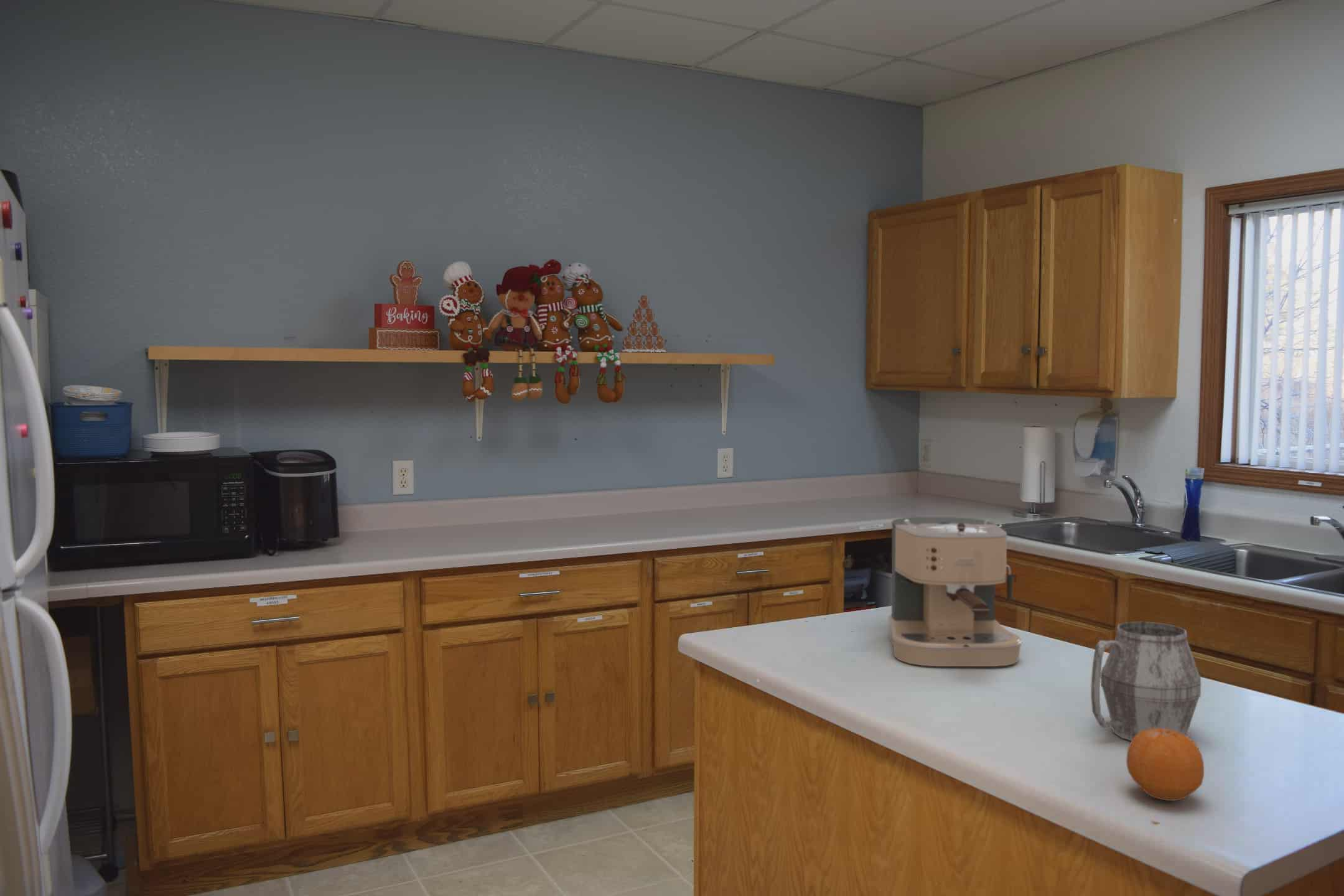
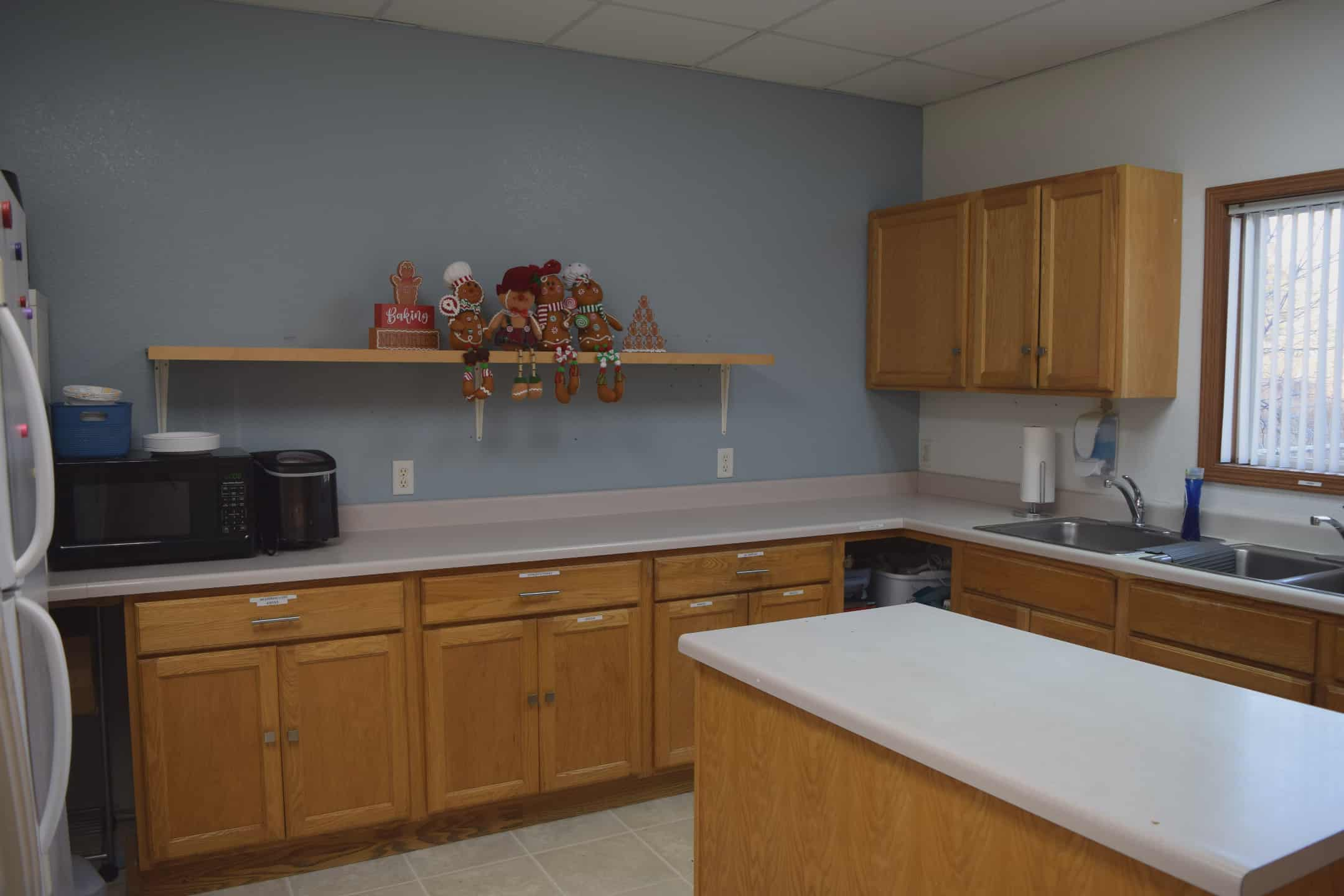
- coffee maker [887,516,1023,667]
- fruit [1126,729,1205,801]
- mug [1090,621,1202,741]
